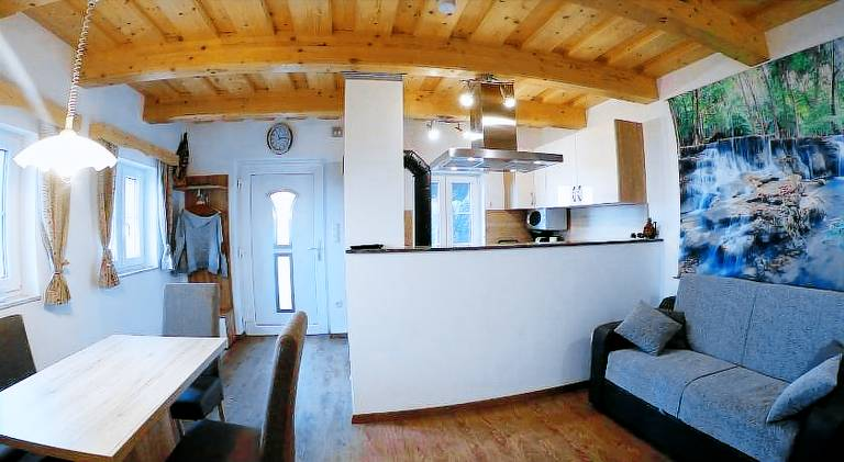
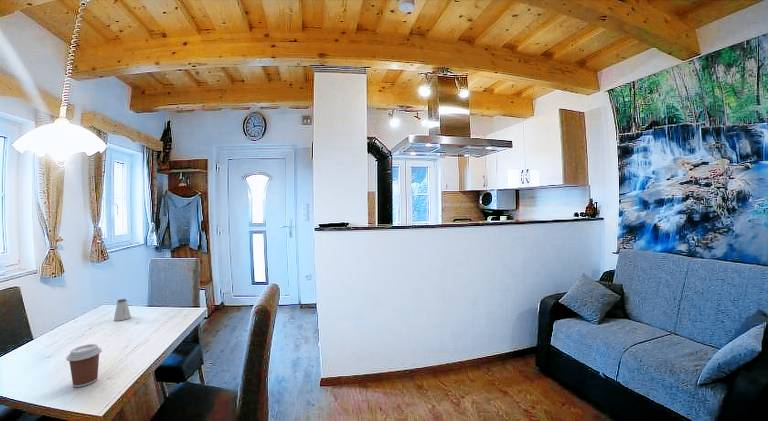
+ saltshaker [113,298,132,322]
+ coffee cup [65,343,103,388]
